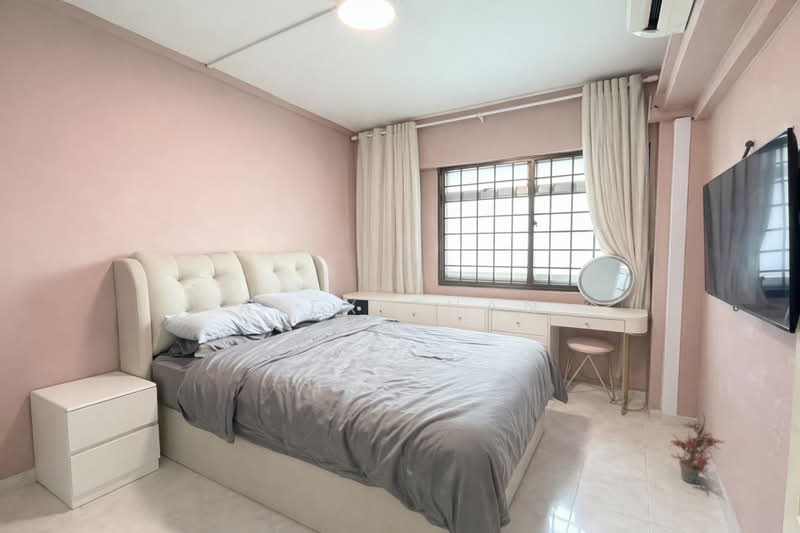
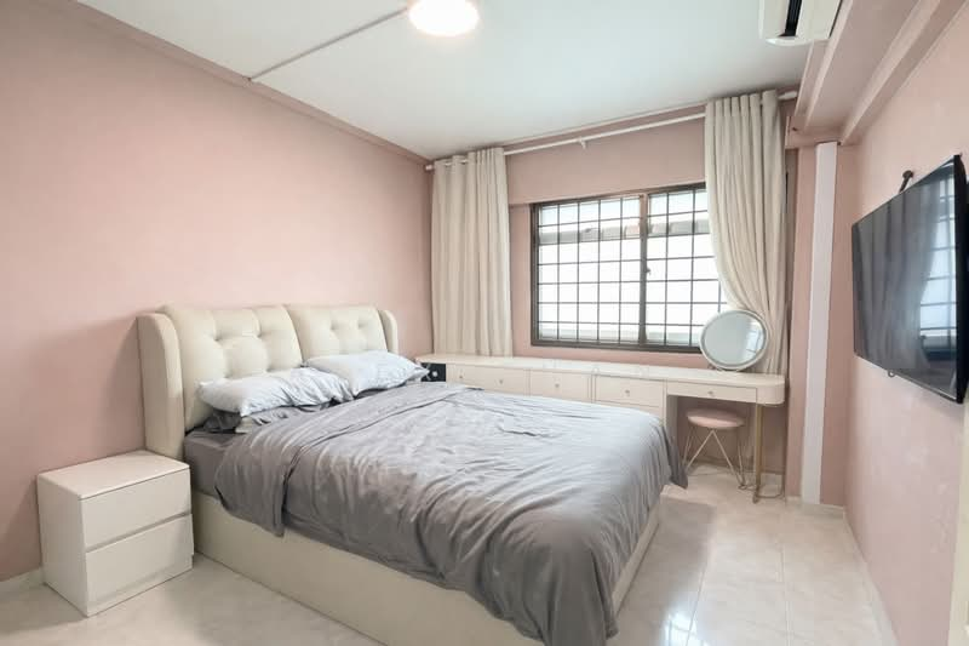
- potted plant [669,412,726,485]
